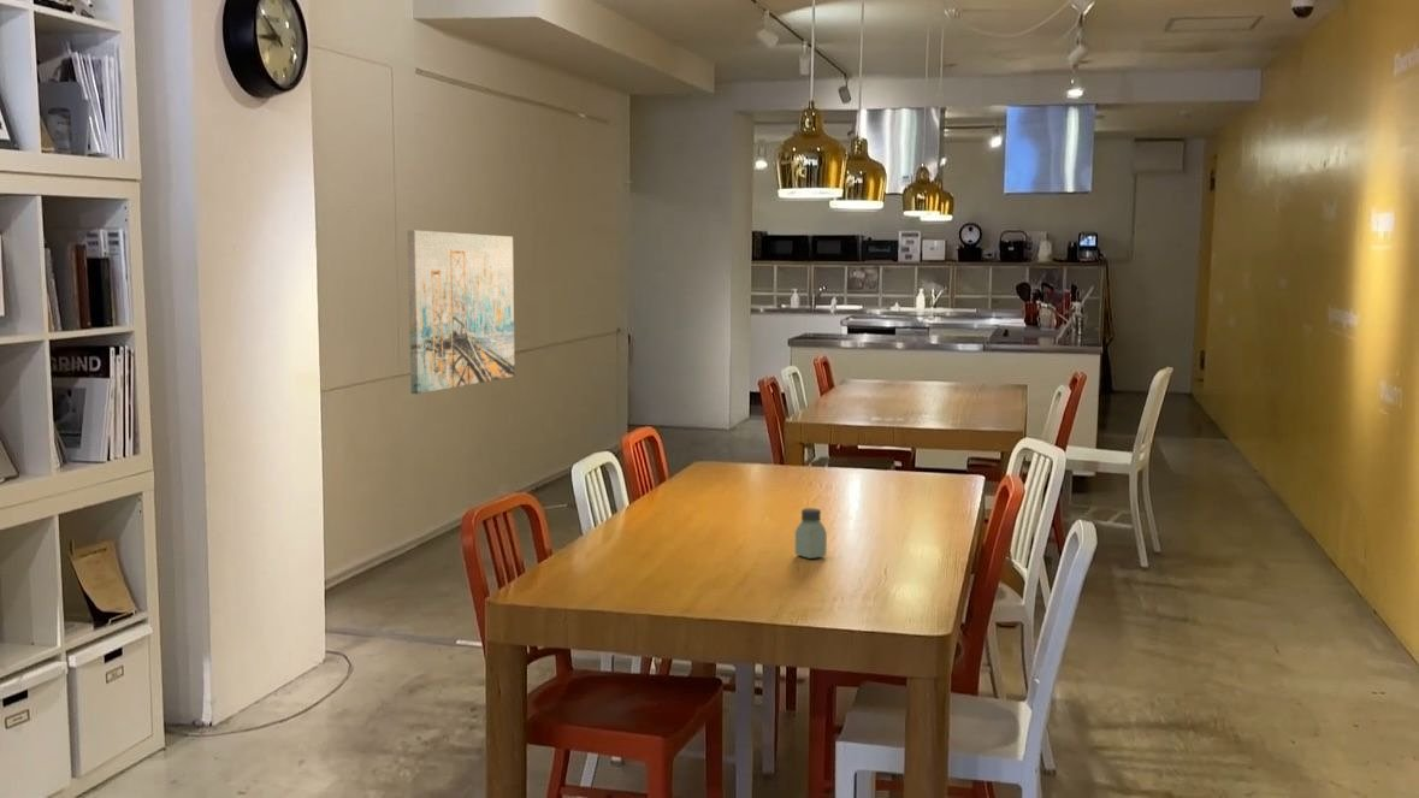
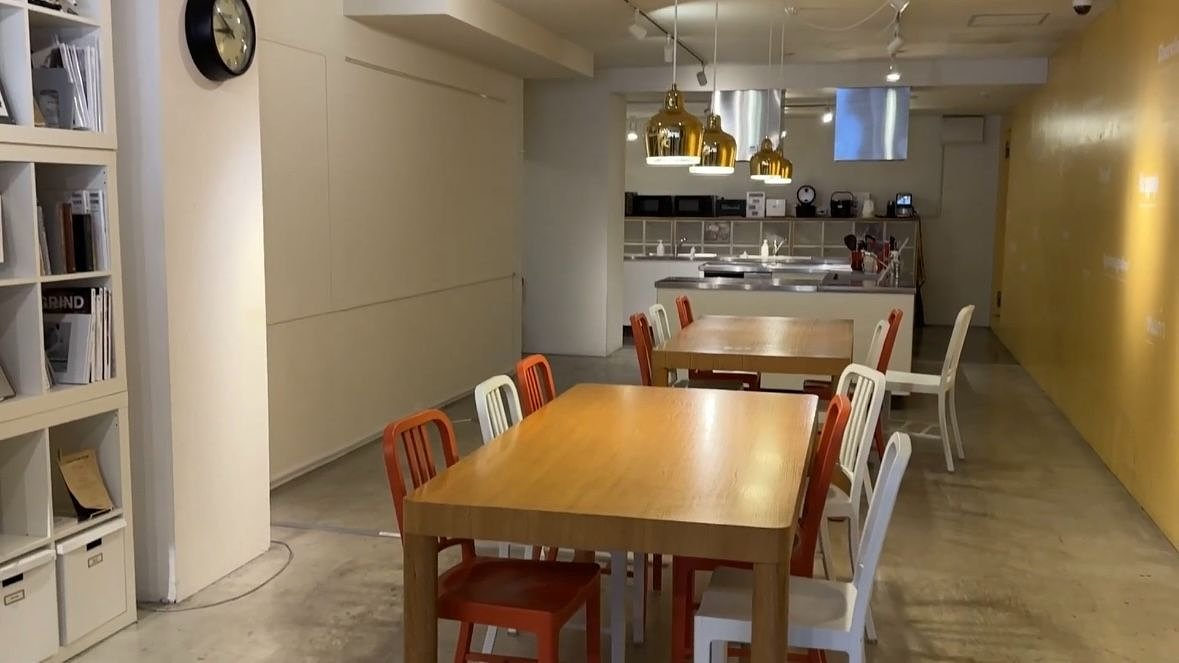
- saltshaker [794,507,828,560]
- wall art [407,229,516,395]
